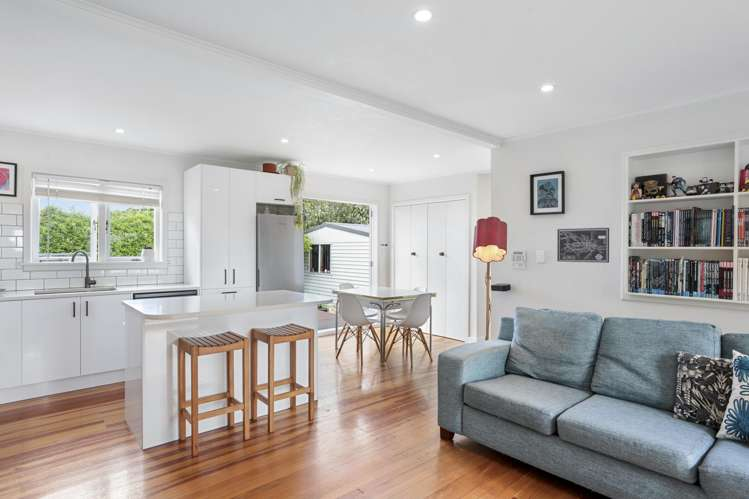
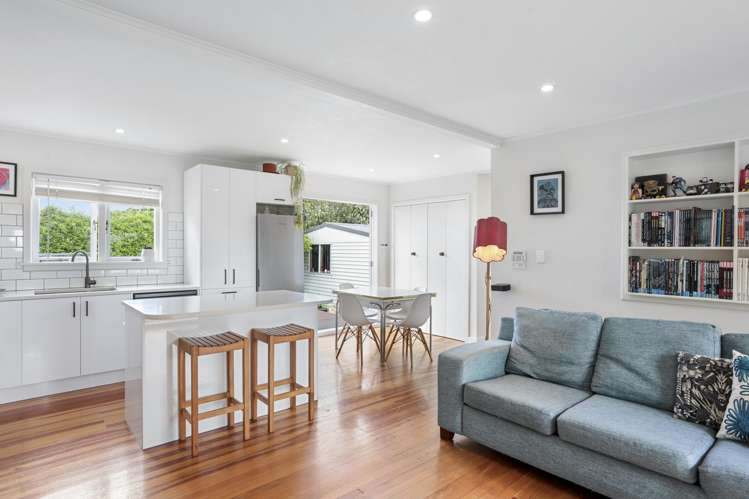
- wall art [556,227,610,264]
